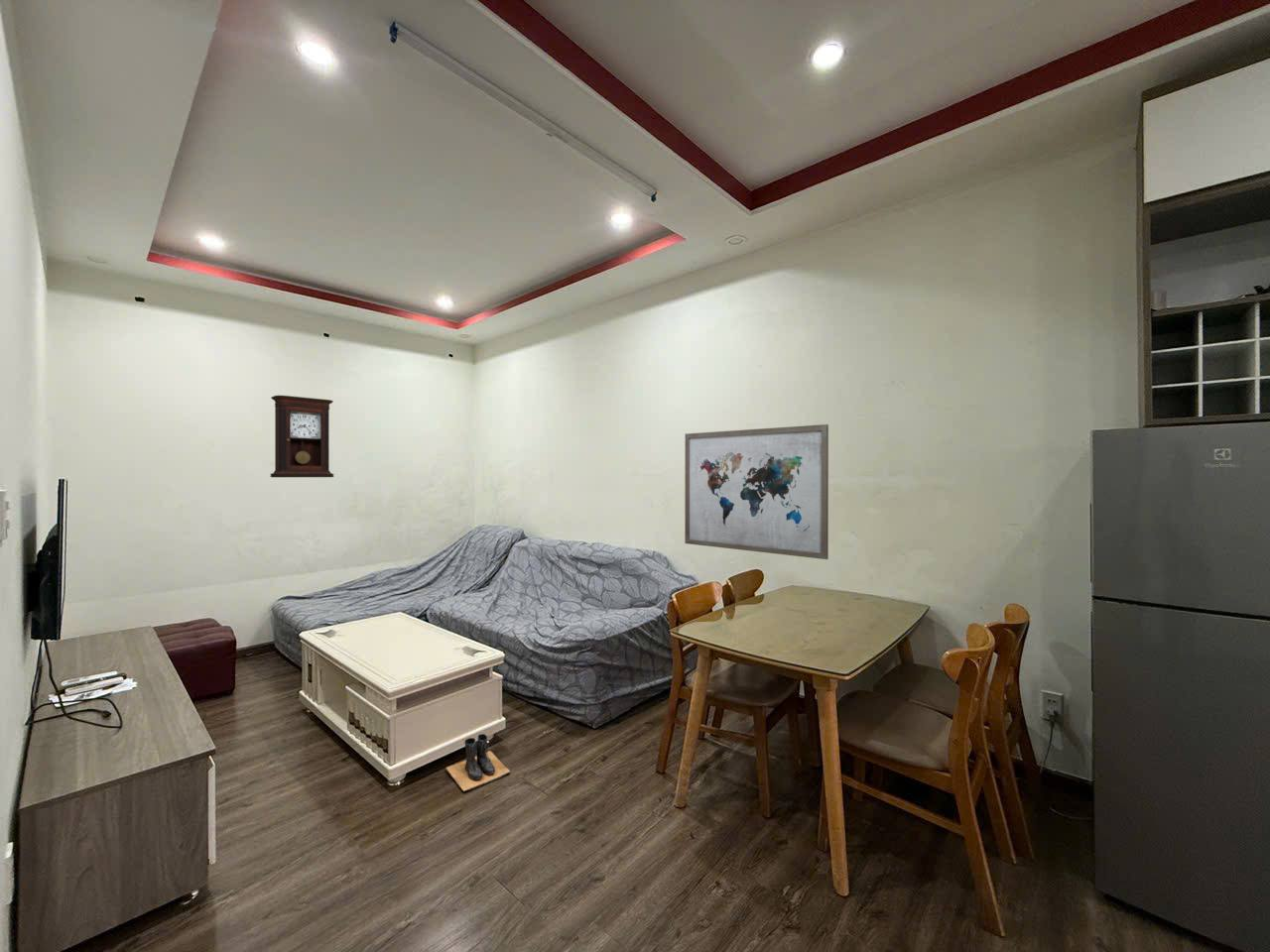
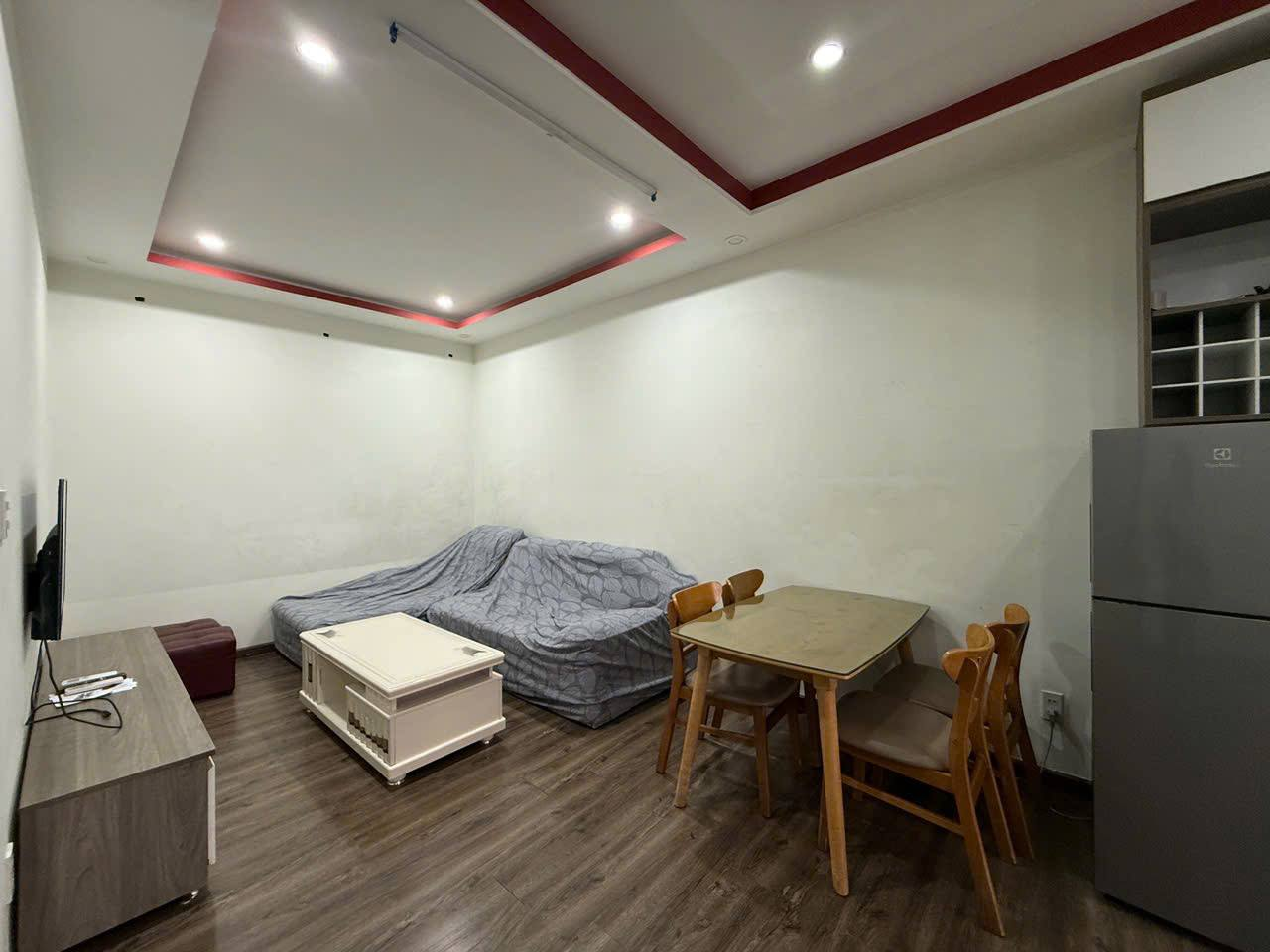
- wall art [684,423,829,560]
- boots [445,733,511,792]
- pendulum clock [269,395,335,478]
